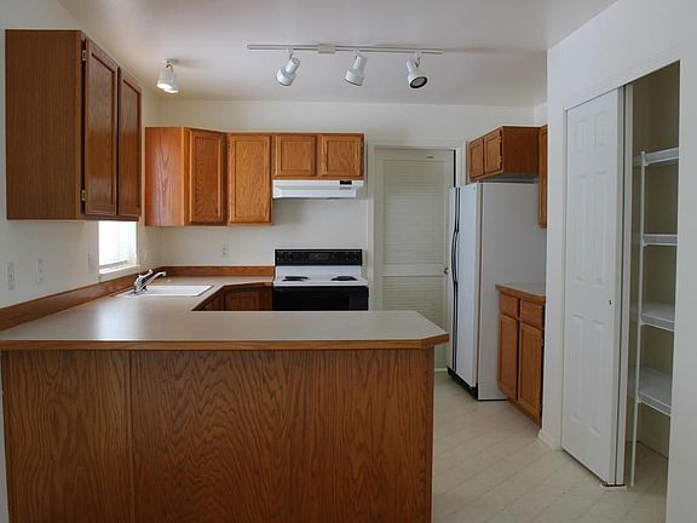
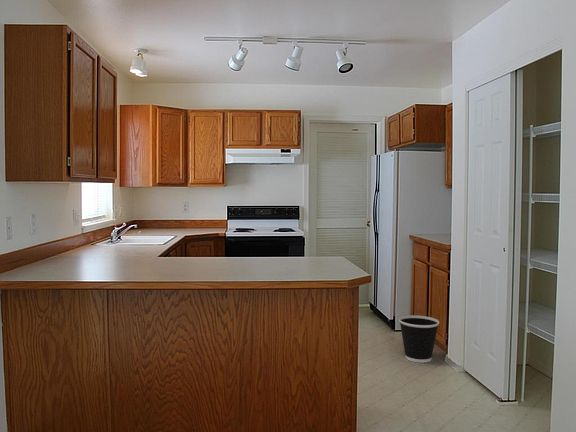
+ wastebasket [398,315,440,364]
